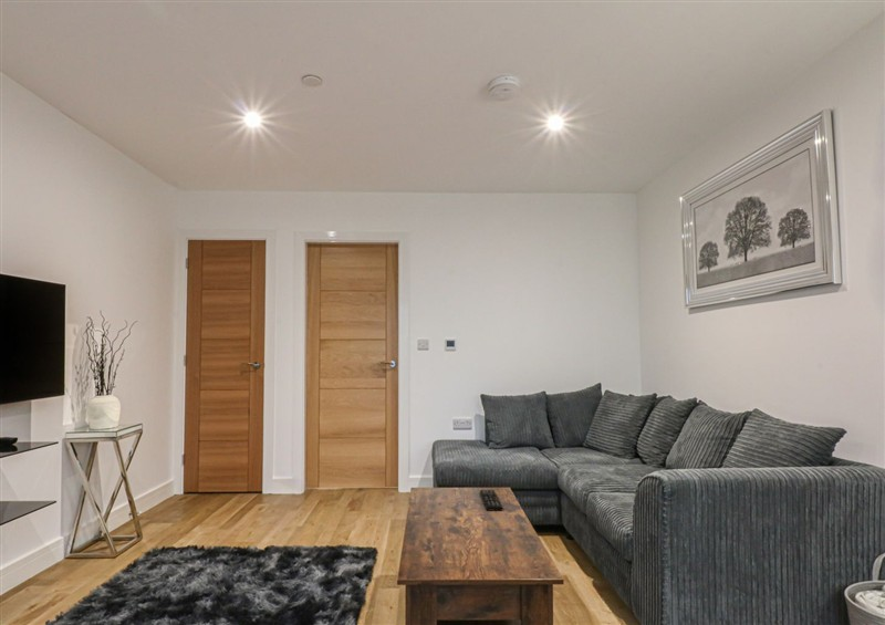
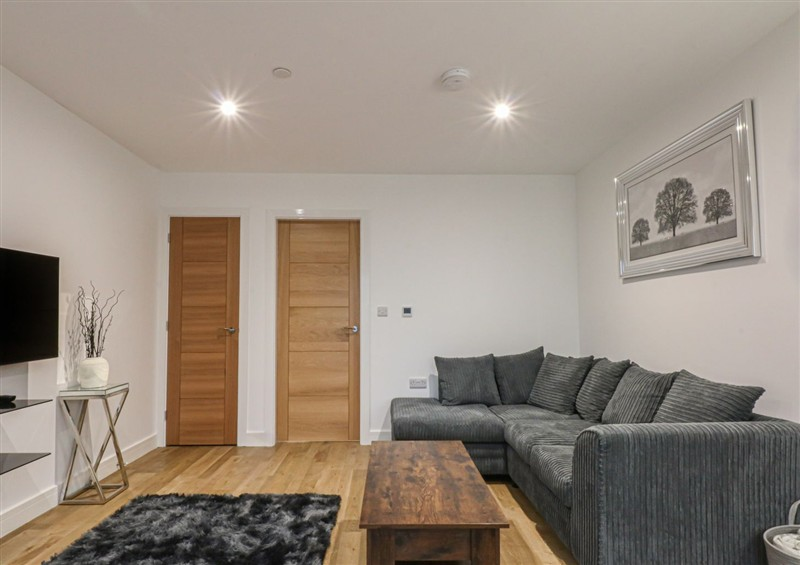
- remote control [479,489,503,512]
